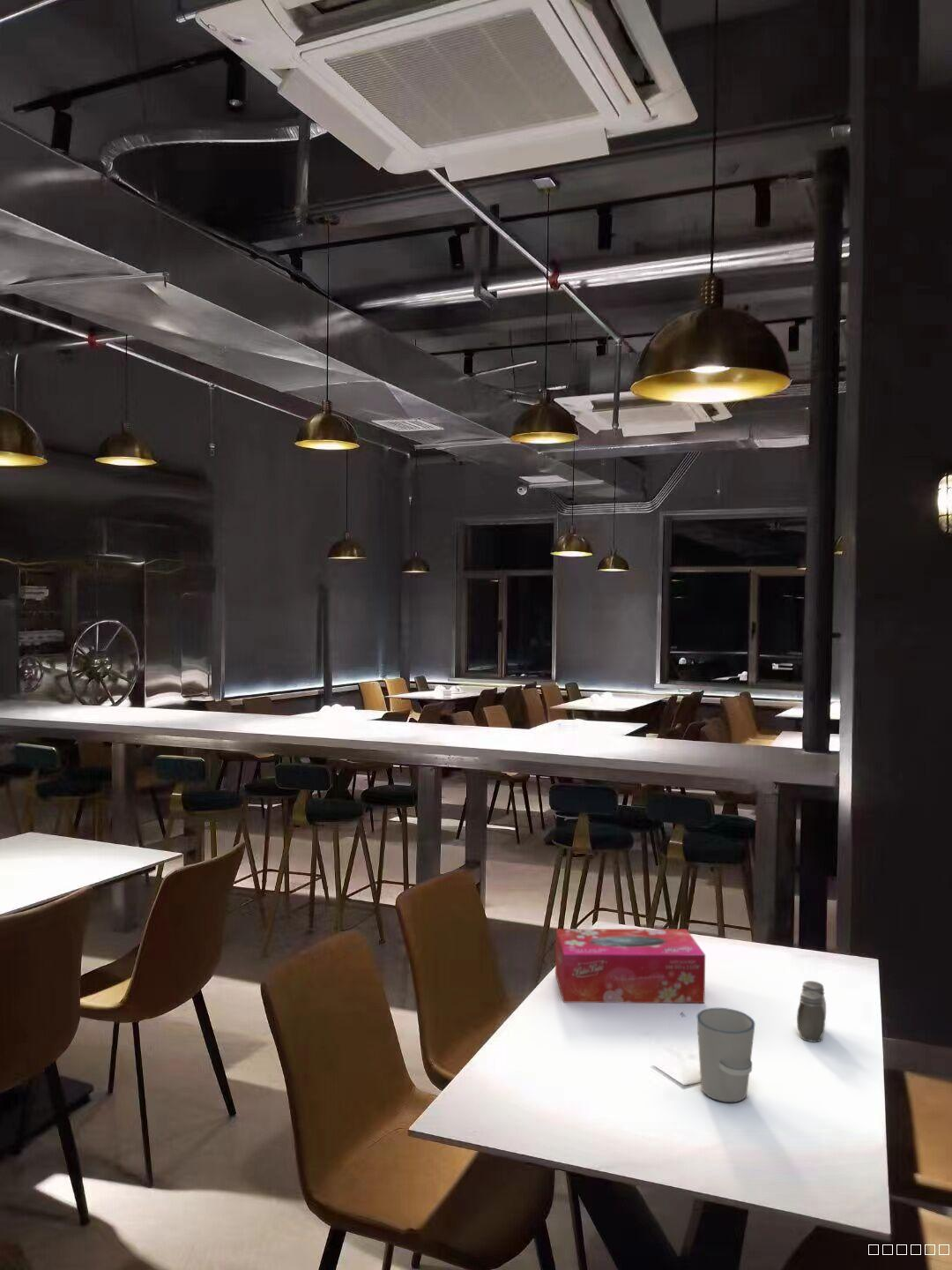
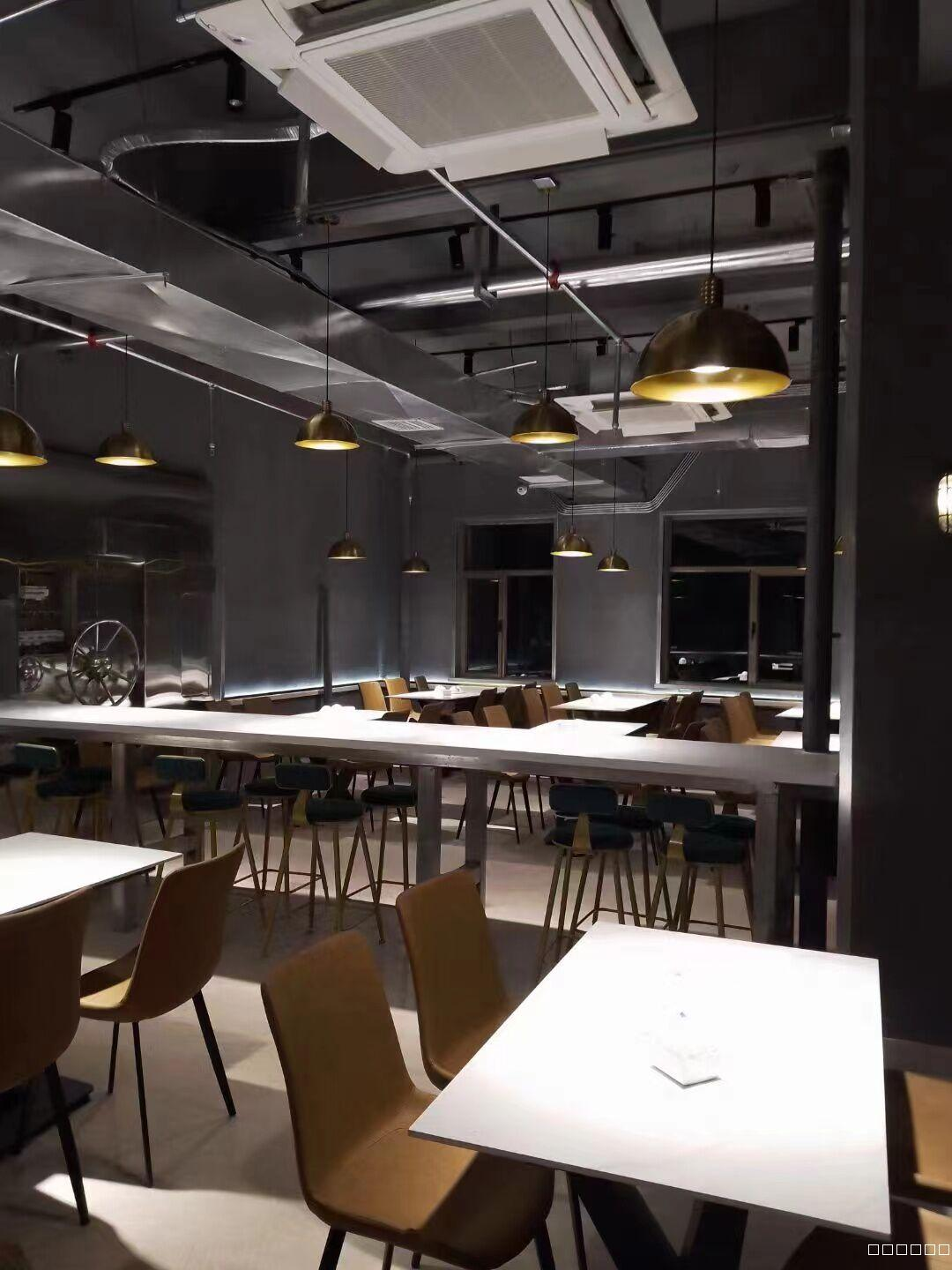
- salt and pepper shaker [796,980,827,1042]
- tissue box [554,928,706,1004]
- cup [695,1007,755,1103]
